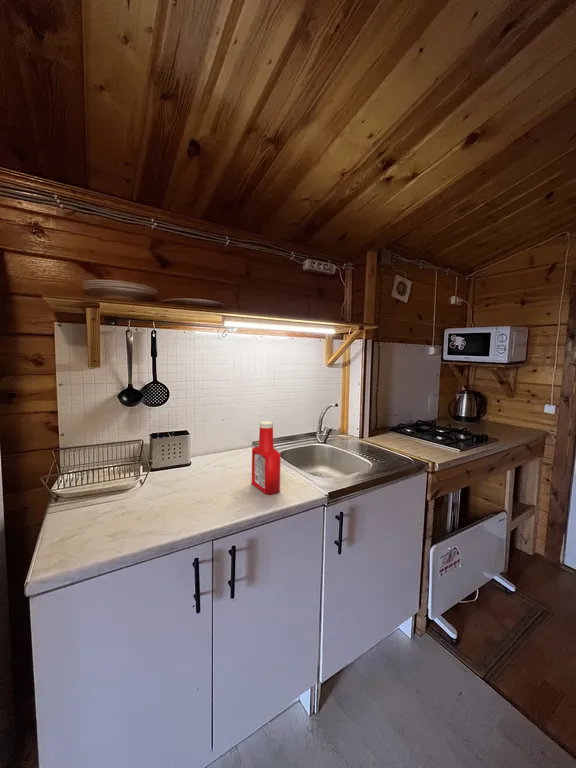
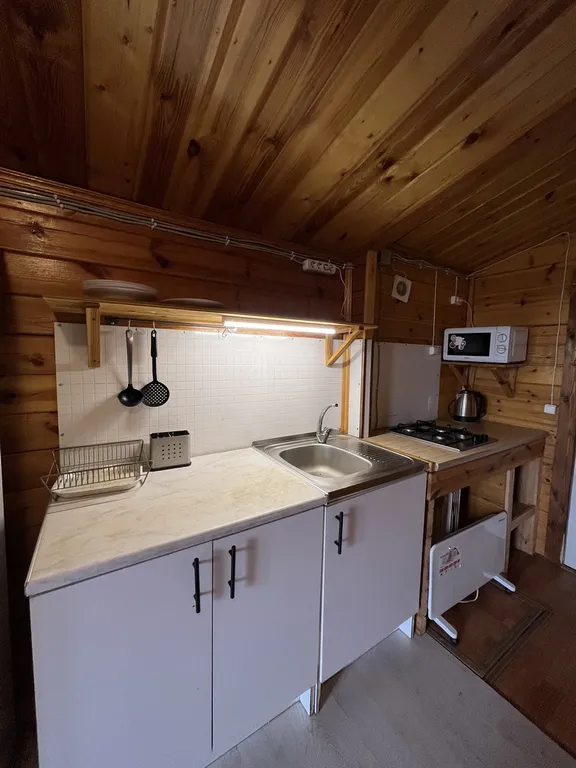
- soap bottle [251,420,282,496]
